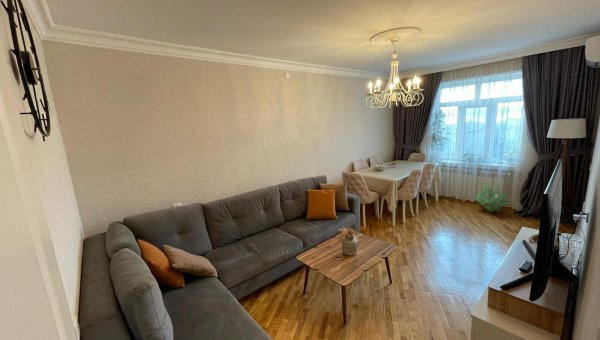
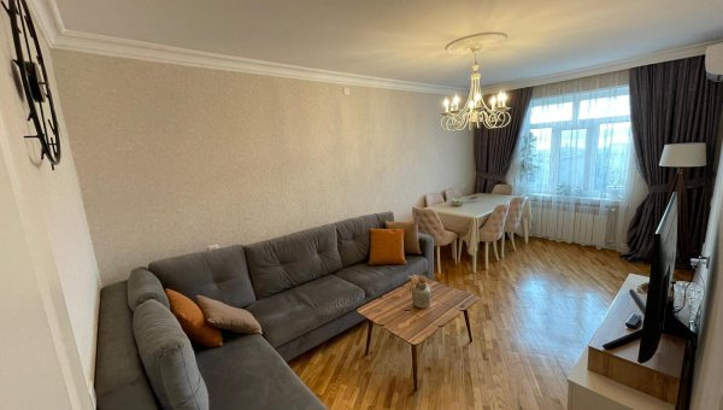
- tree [475,183,509,214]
